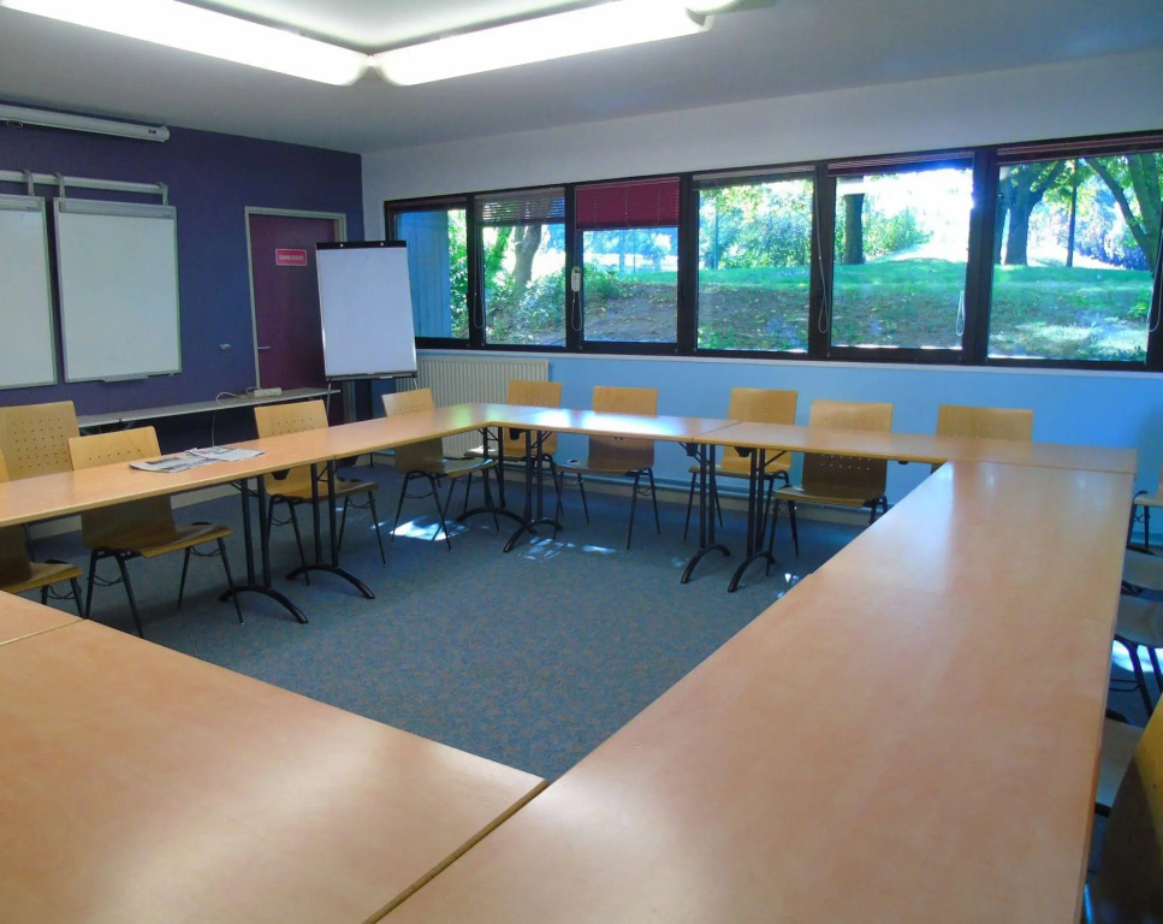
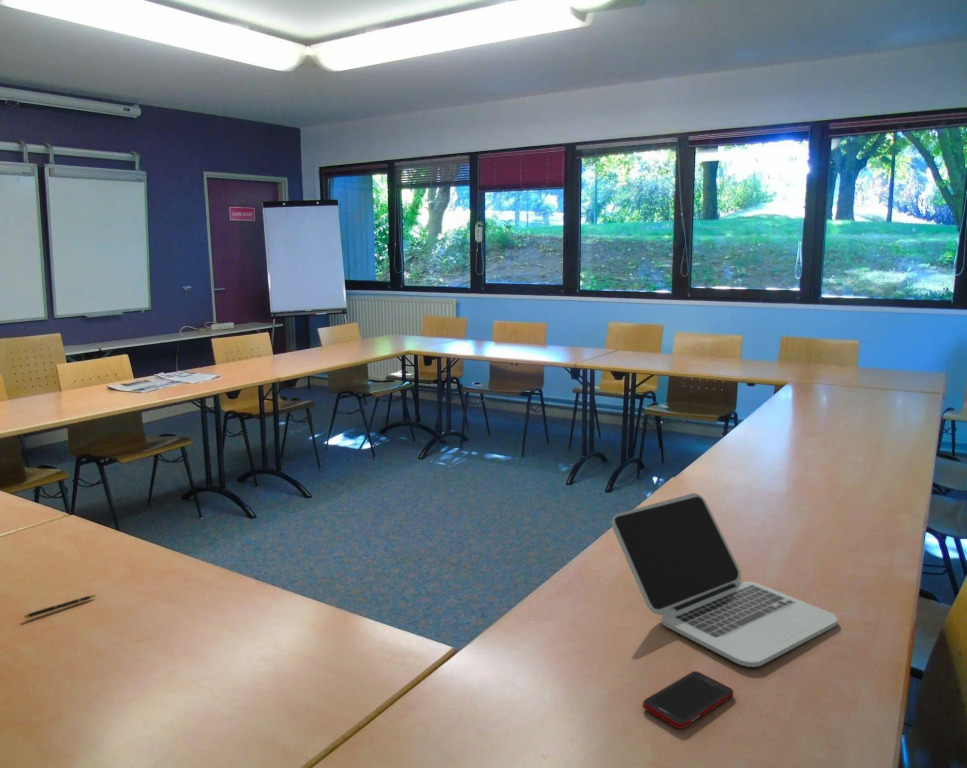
+ cell phone [642,670,735,730]
+ pen [23,594,98,619]
+ laptop [611,492,838,668]
